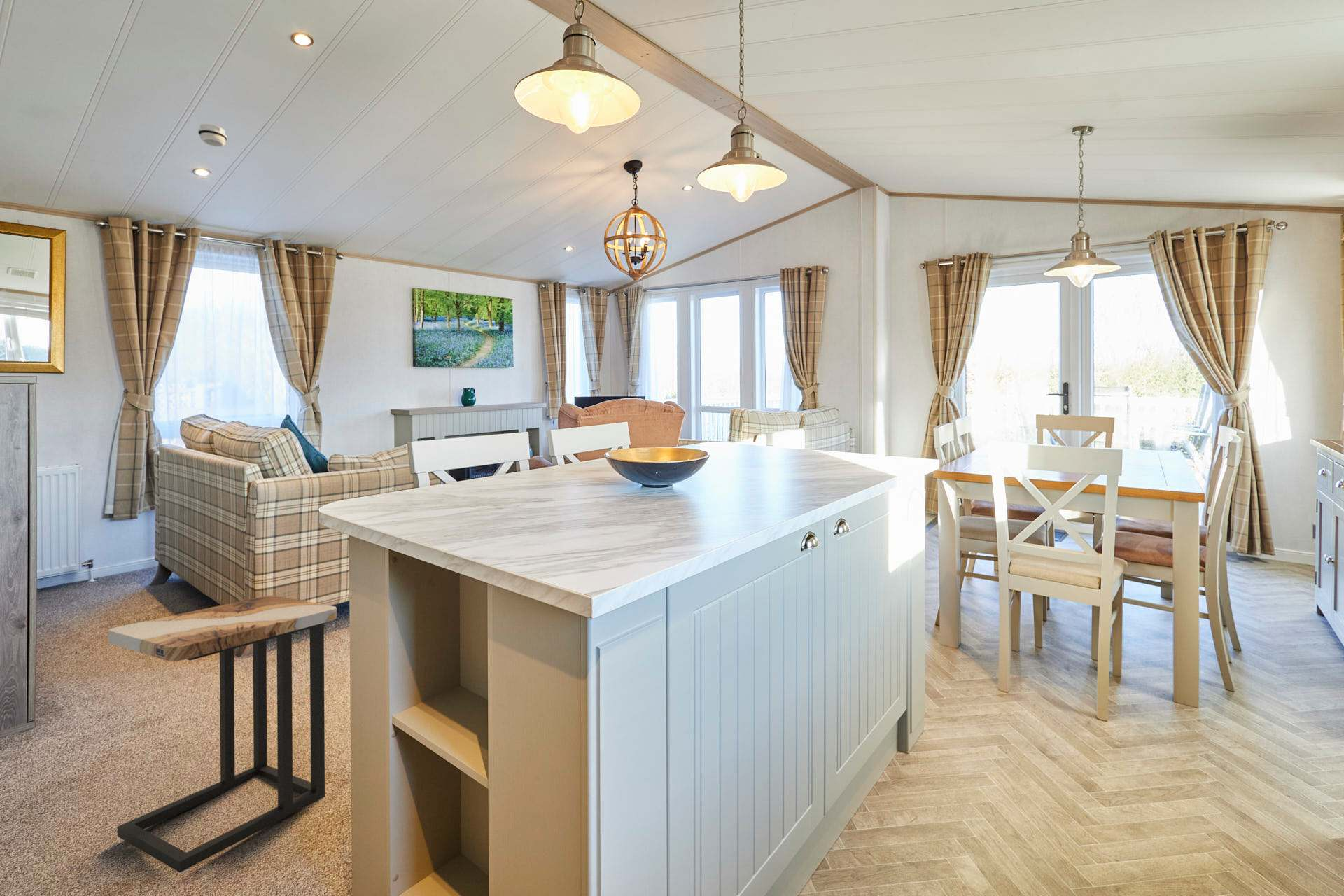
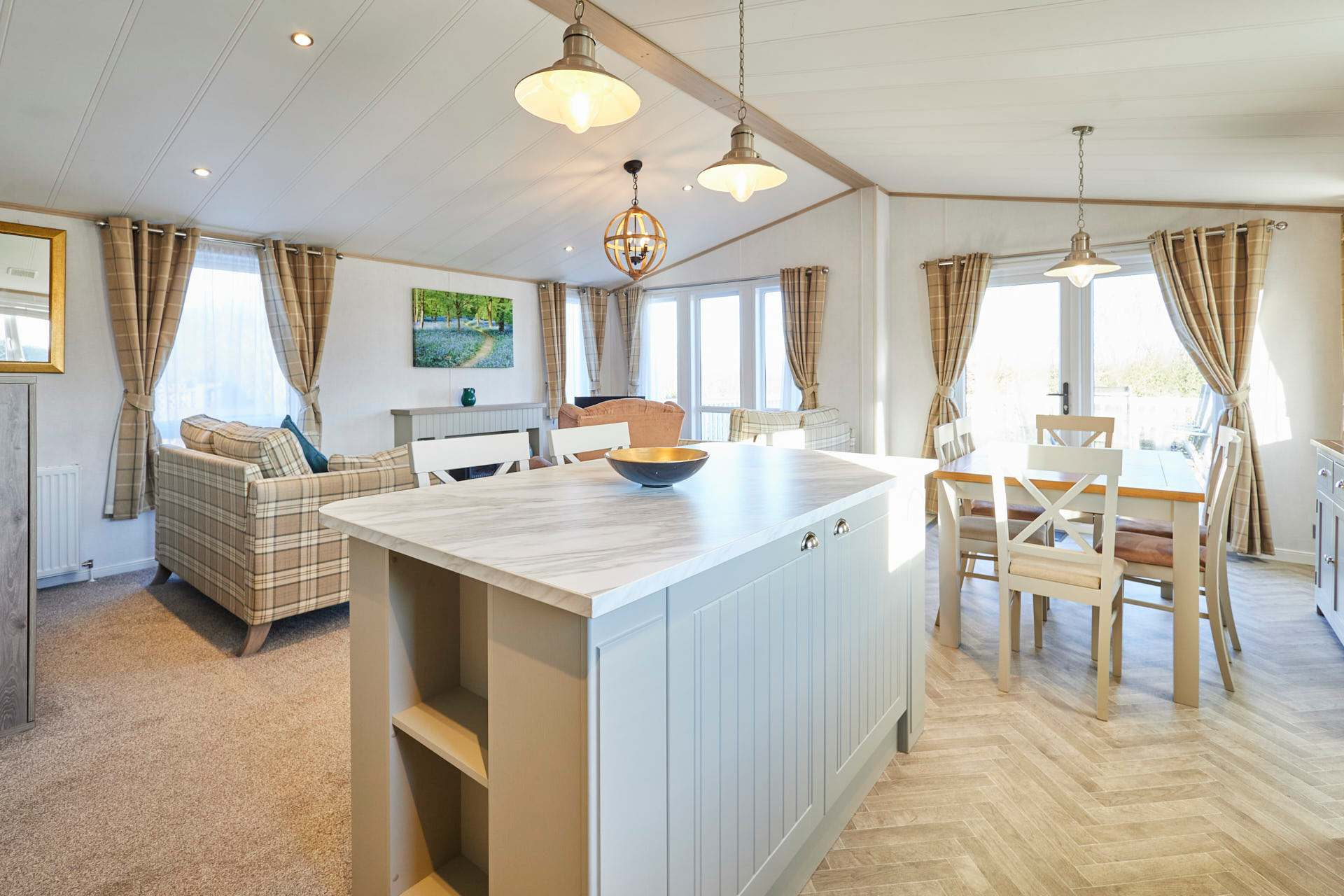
- side table [108,595,337,874]
- smoke detector [197,123,228,147]
